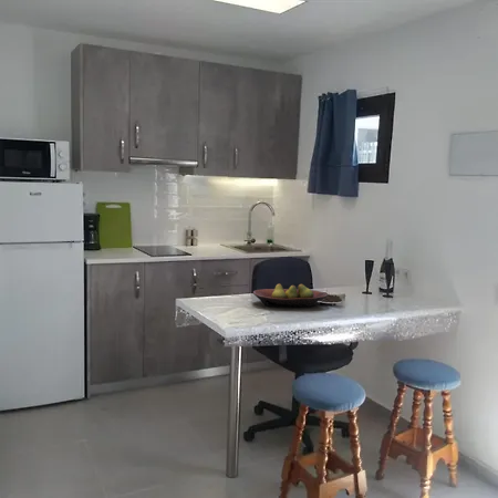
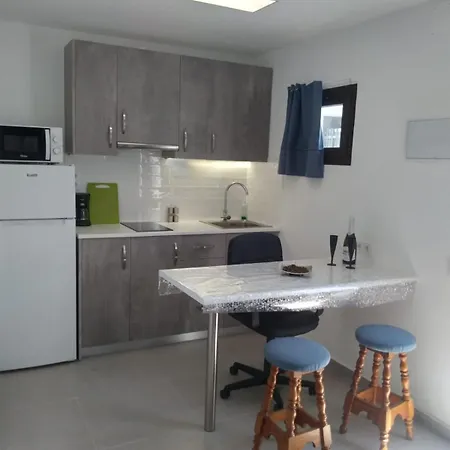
- fruit bowl [252,282,329,308]
